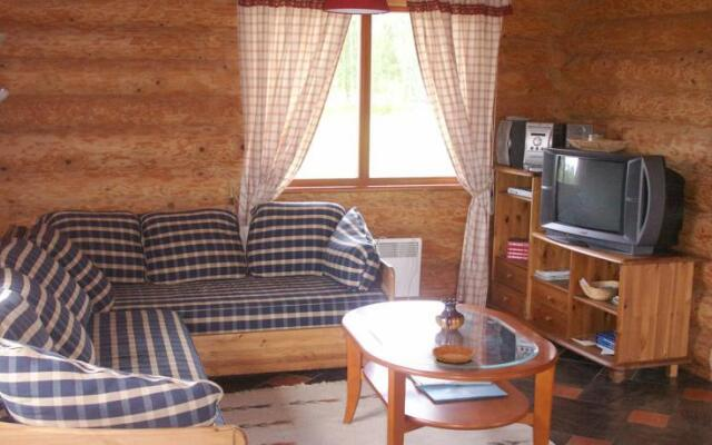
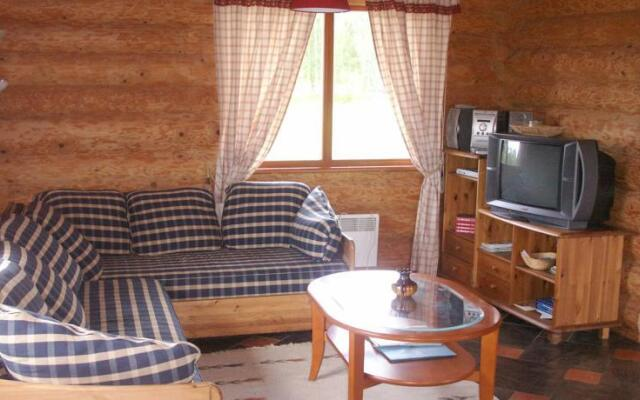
- saucer [431,344,476,365]
